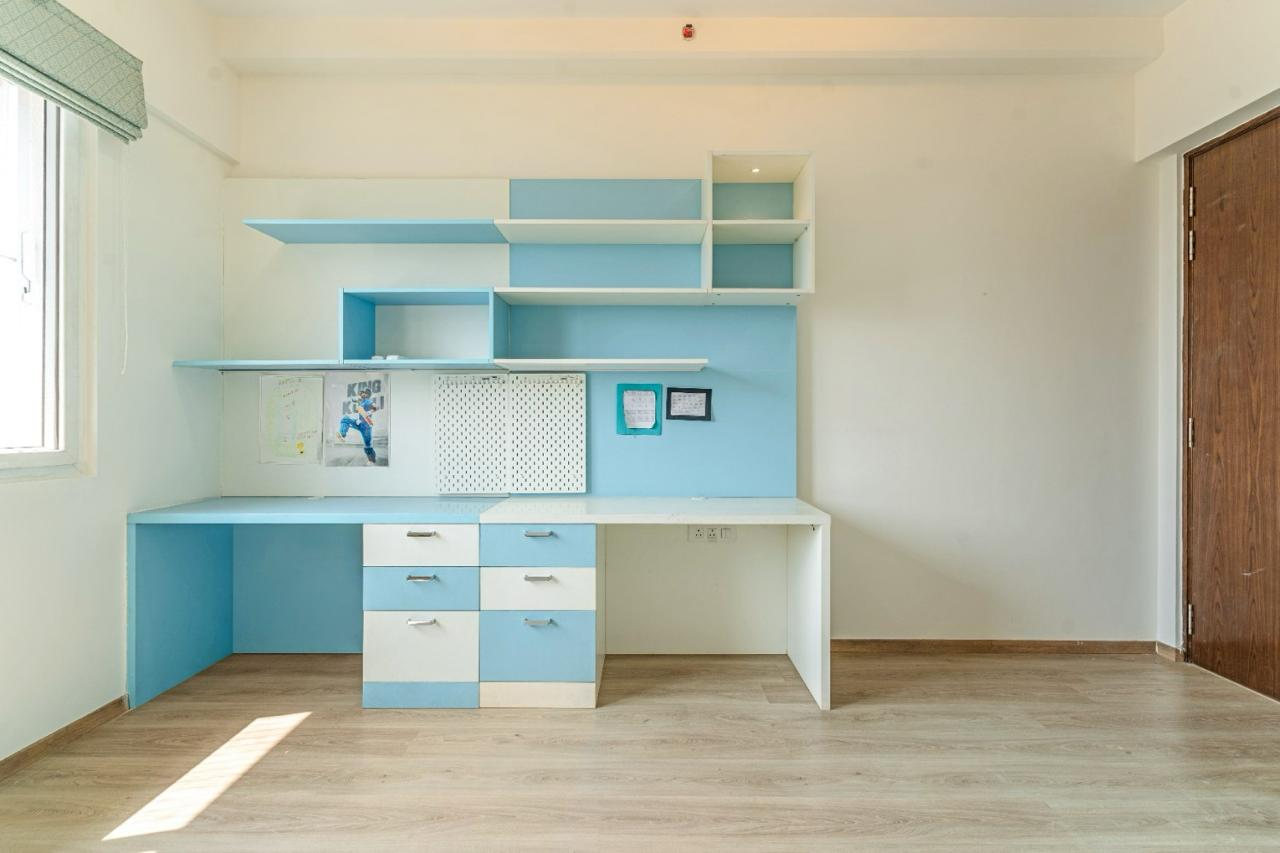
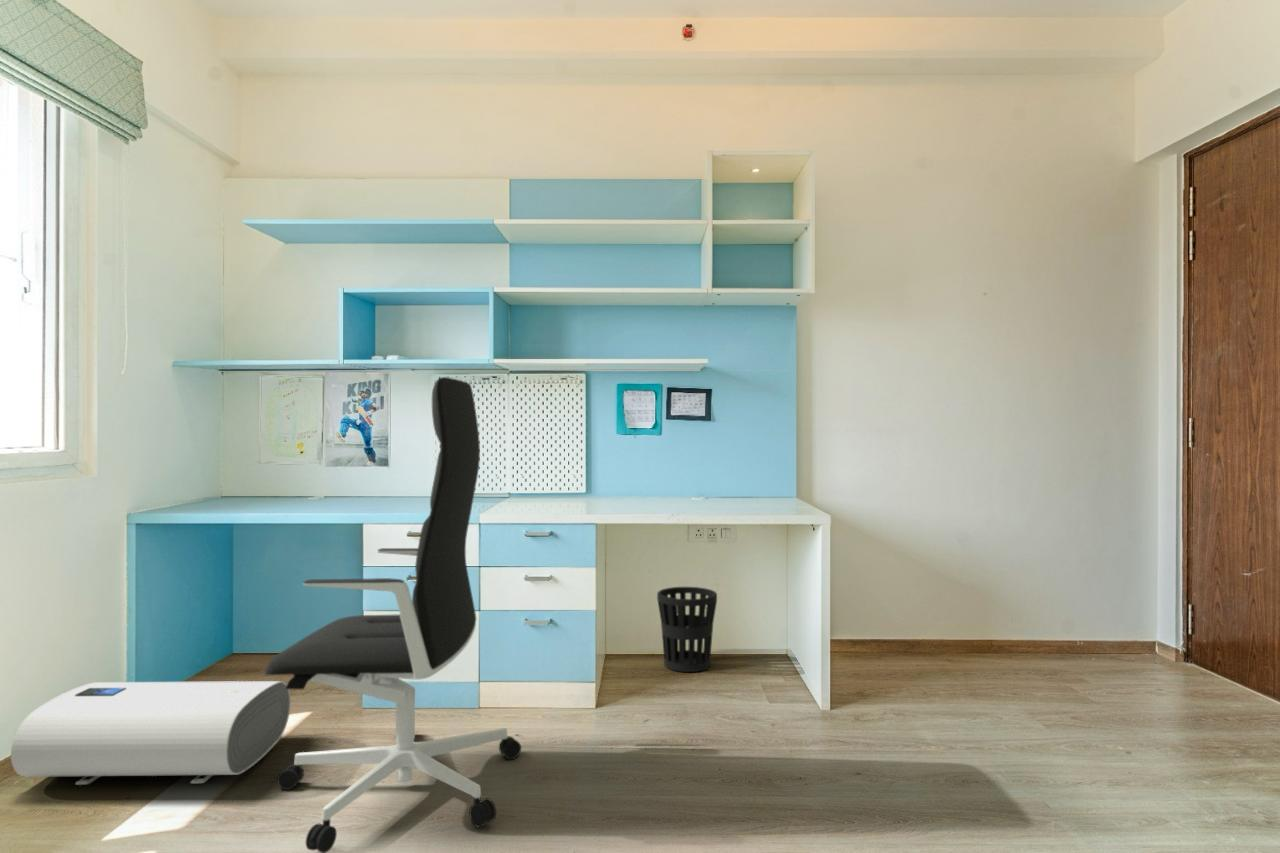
+ office chair [263,376,522,853]
+ water heater [10,680,292,786]
+ wastebasket [656,586,718,673]
